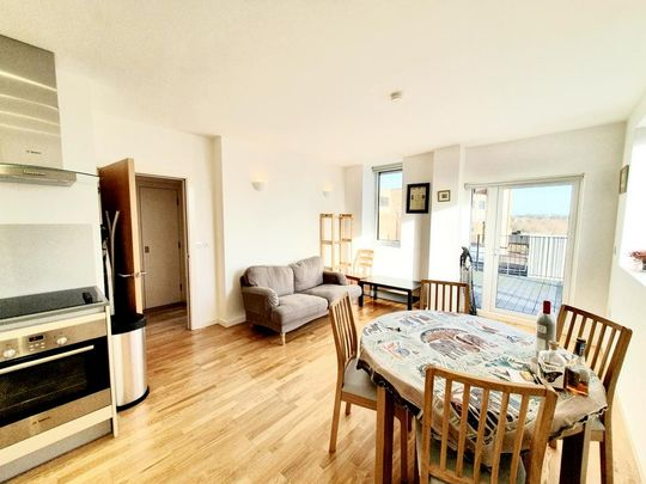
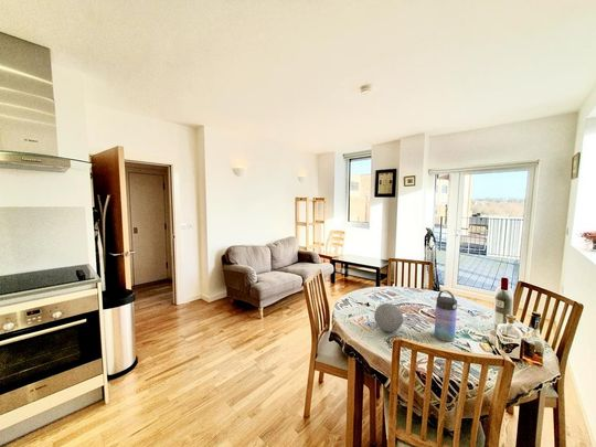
+ water bottle [434,289,458,343]
+ decorative ball [373,302,404,333]
